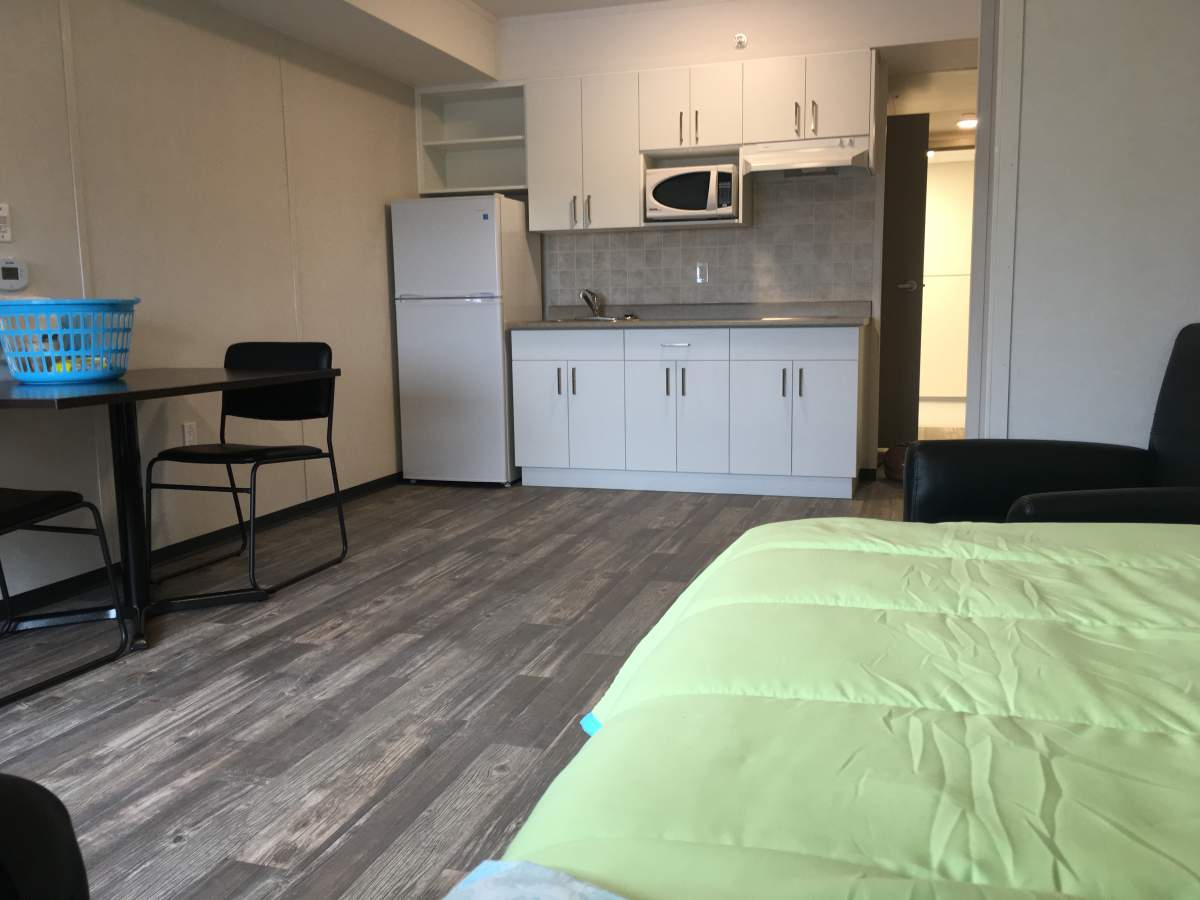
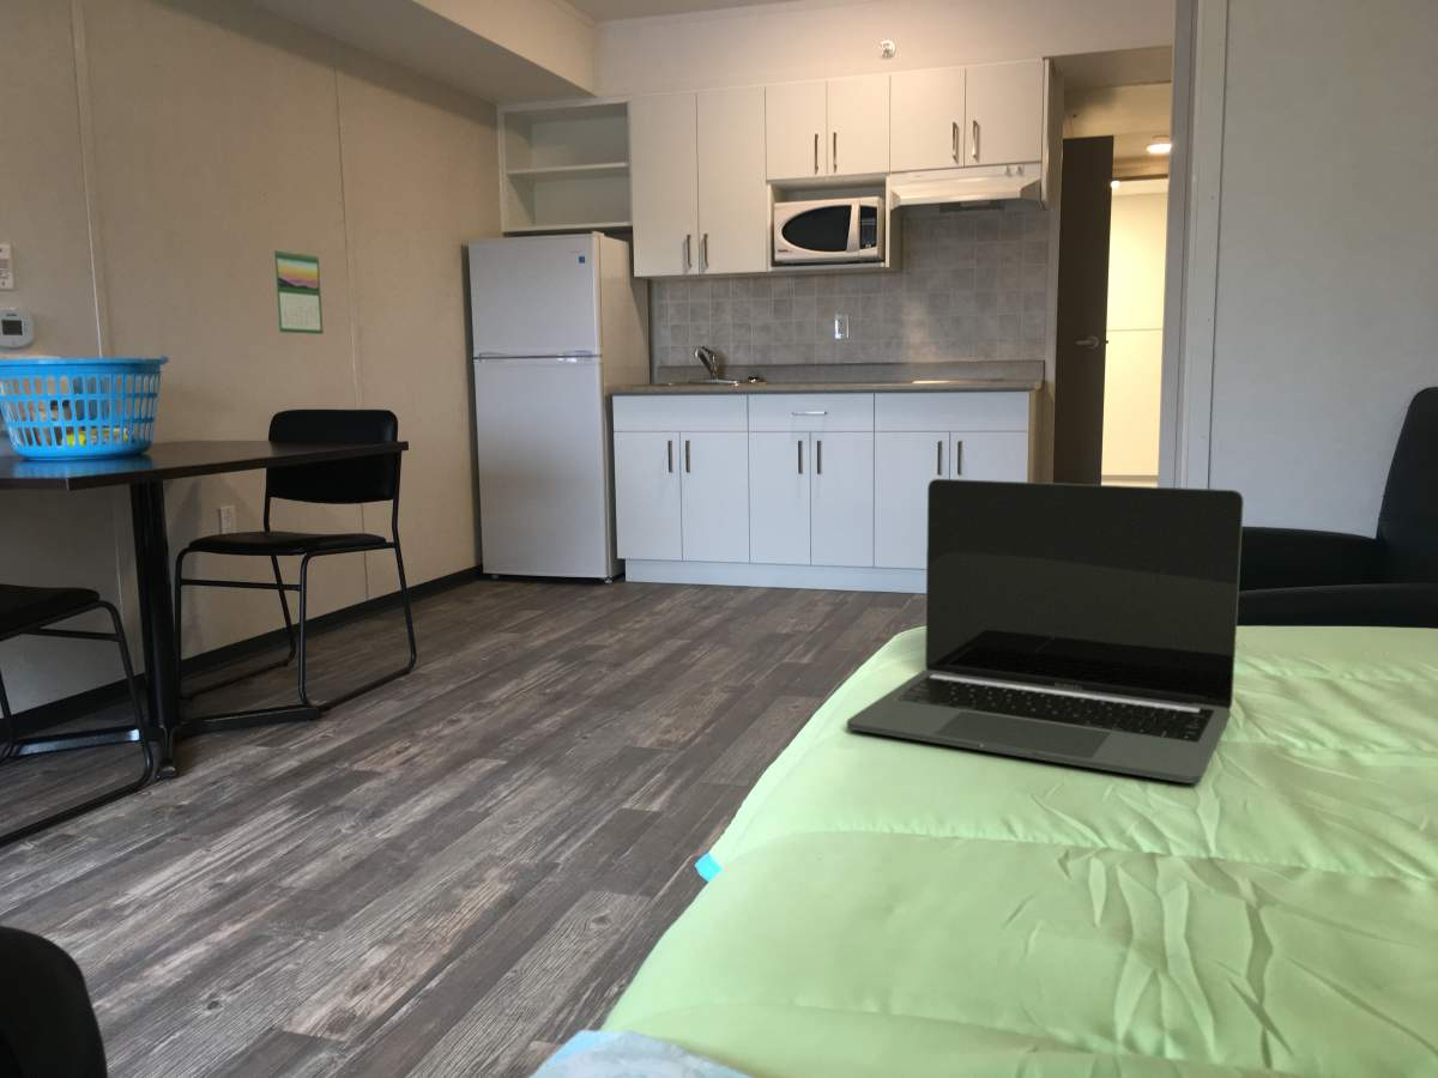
+ calendar [272,248,325,335]
+ laptop [846,478,1245,785]
